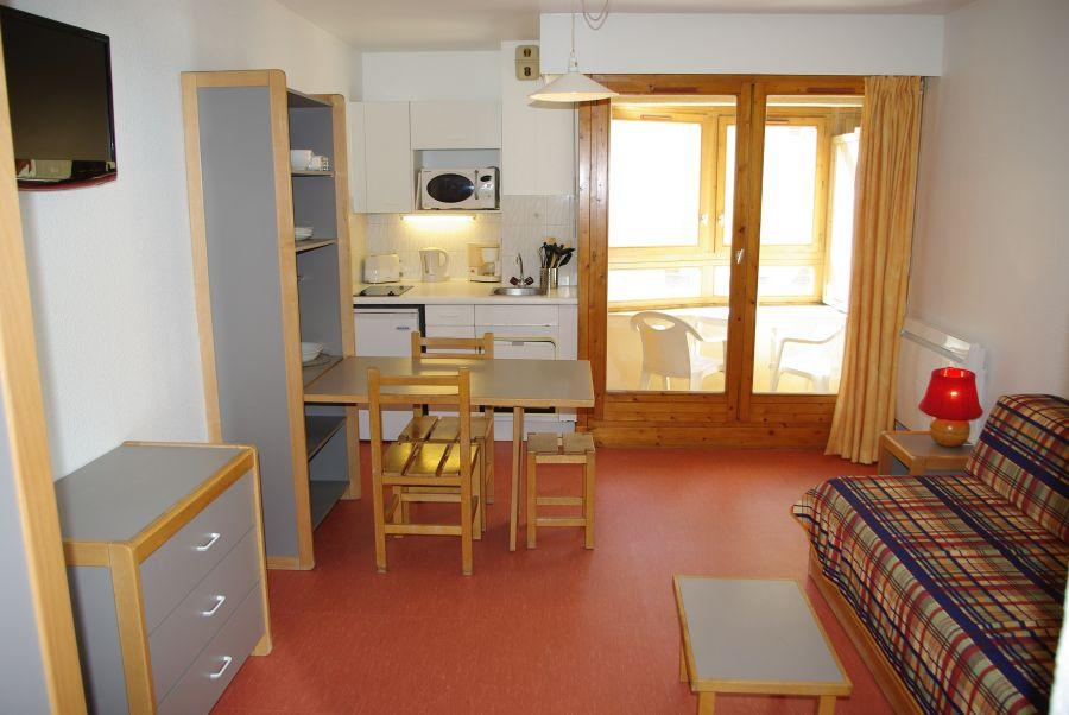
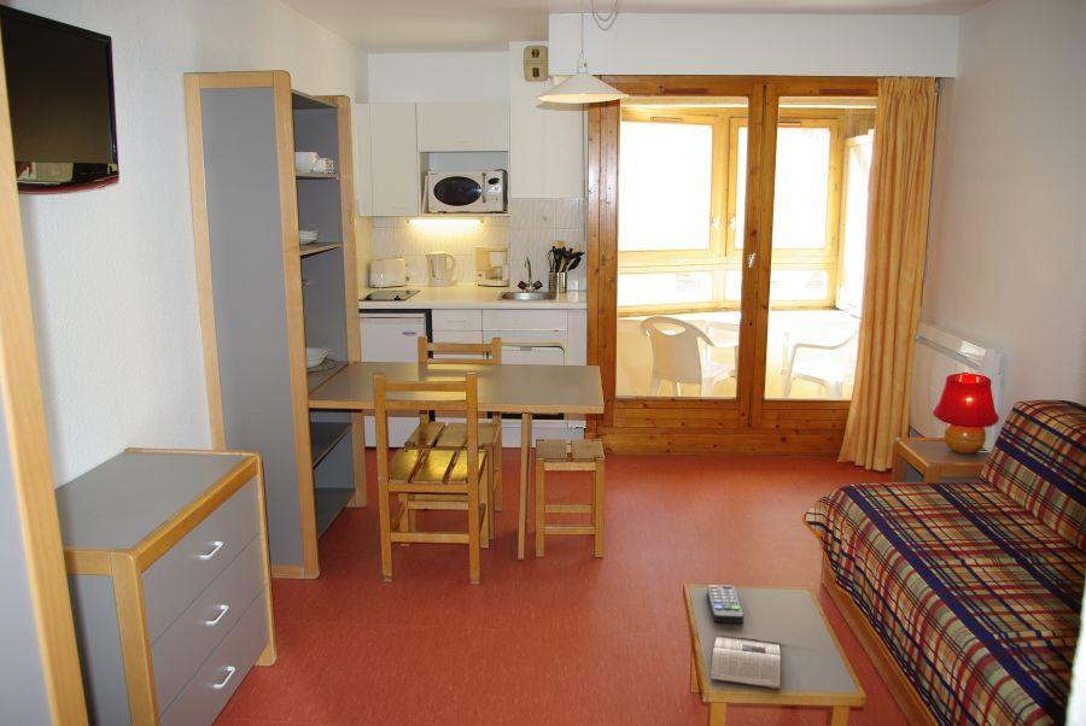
+ magazine [710,634,782,690]
+ remote control [706,584,745,625]
